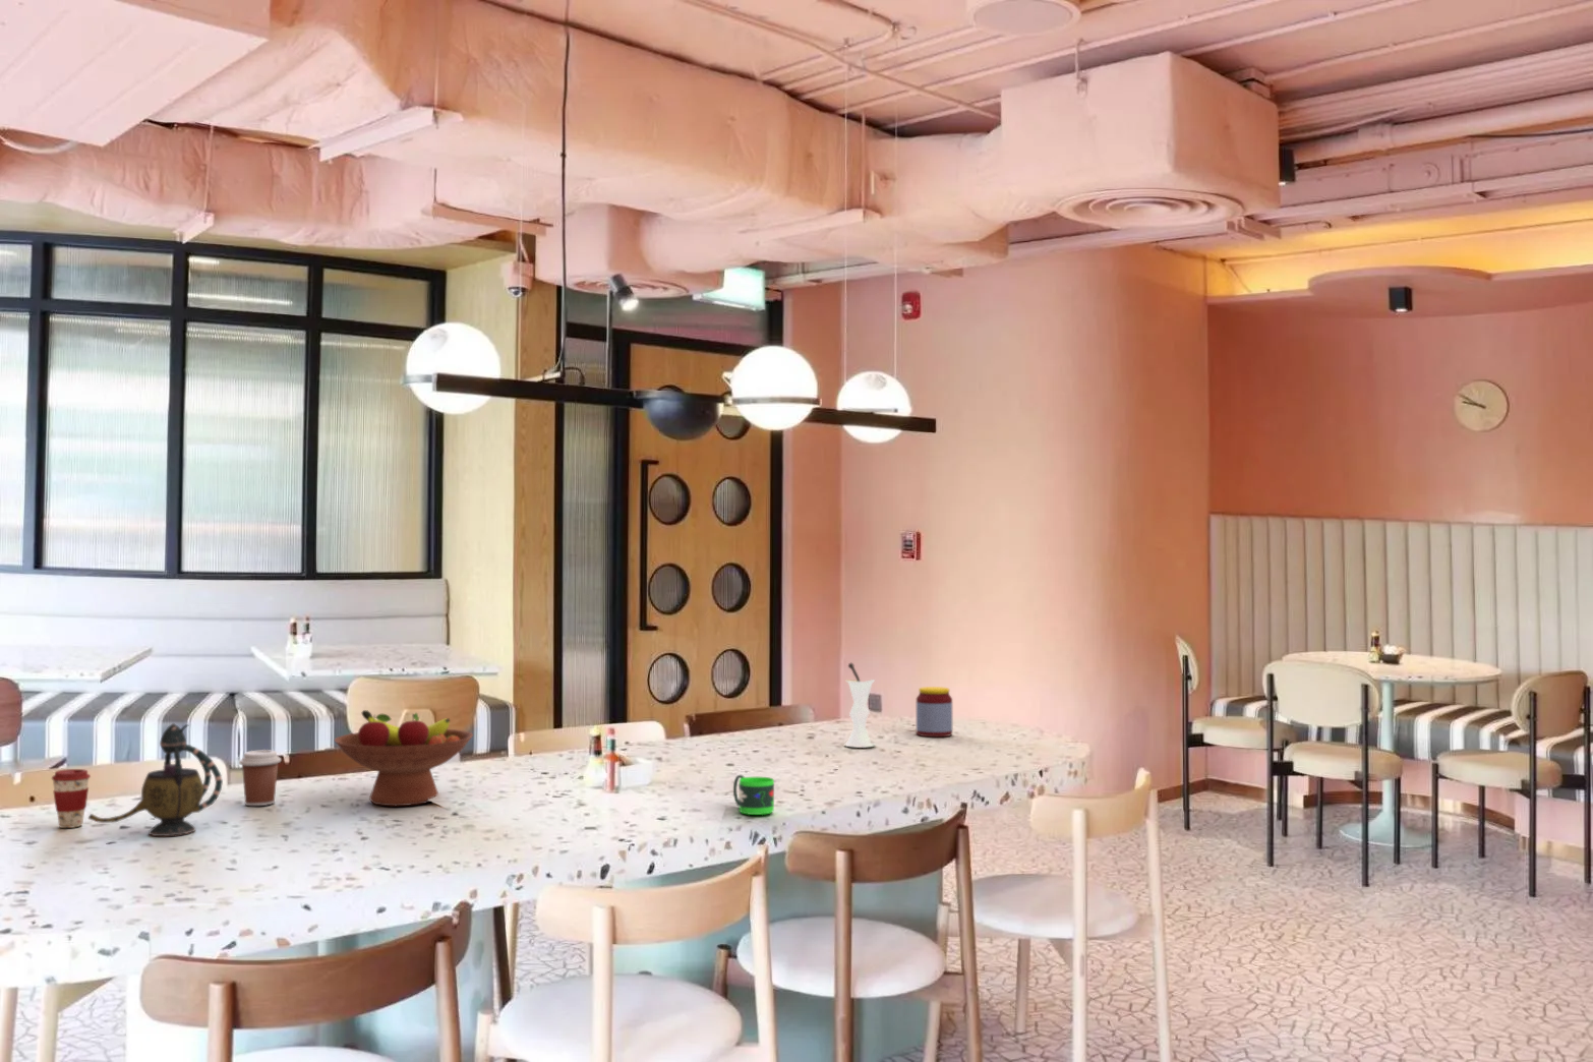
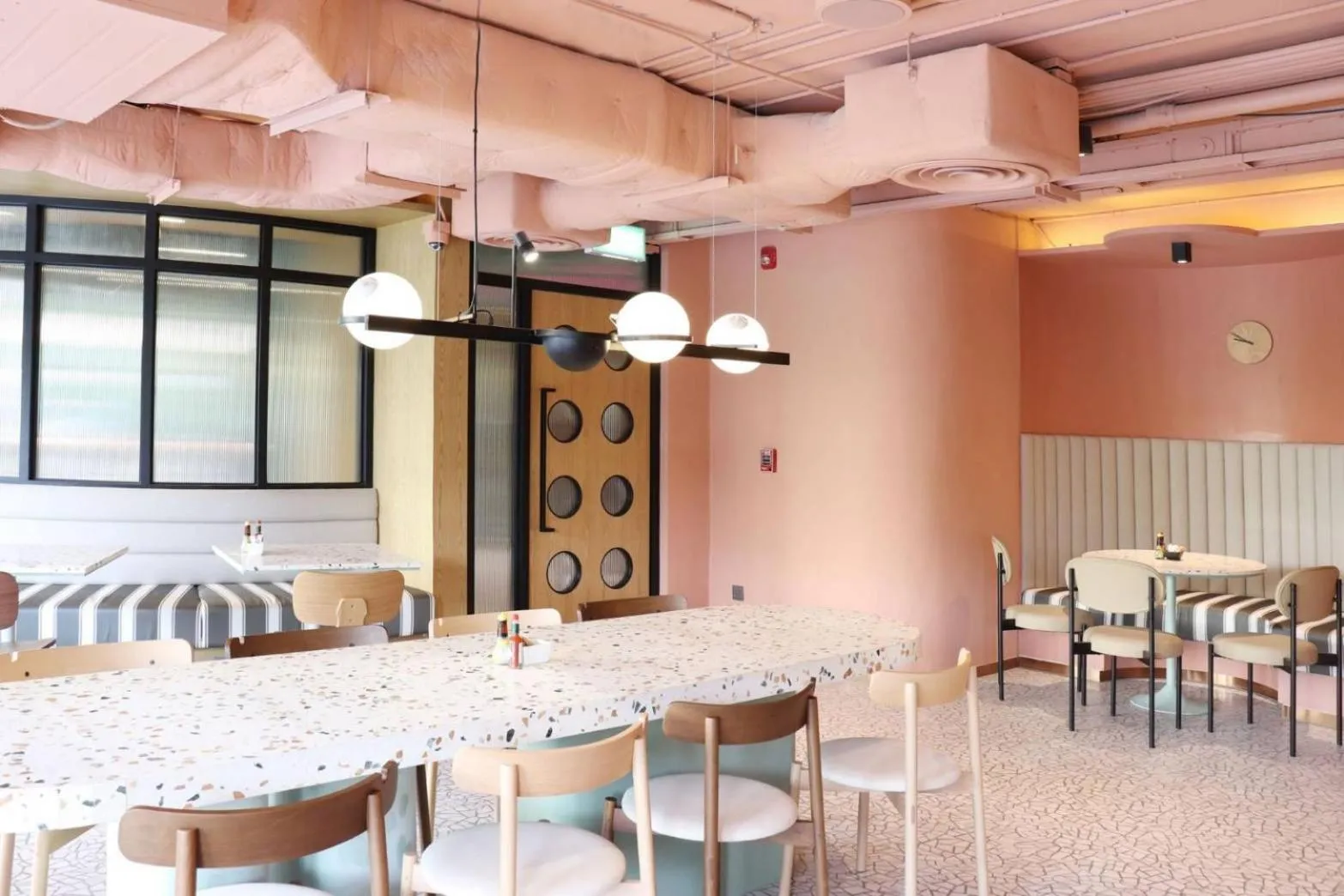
- fruit bowl [334,709,474,807]
- coffee cup [238,749,282,807]
- mug [732,774,775,815]
- teapot [88,722,224,837]
- coffee cup [51,768,91,829]
- jar [915,685,953,737]
- vase [843,663,877,748]
